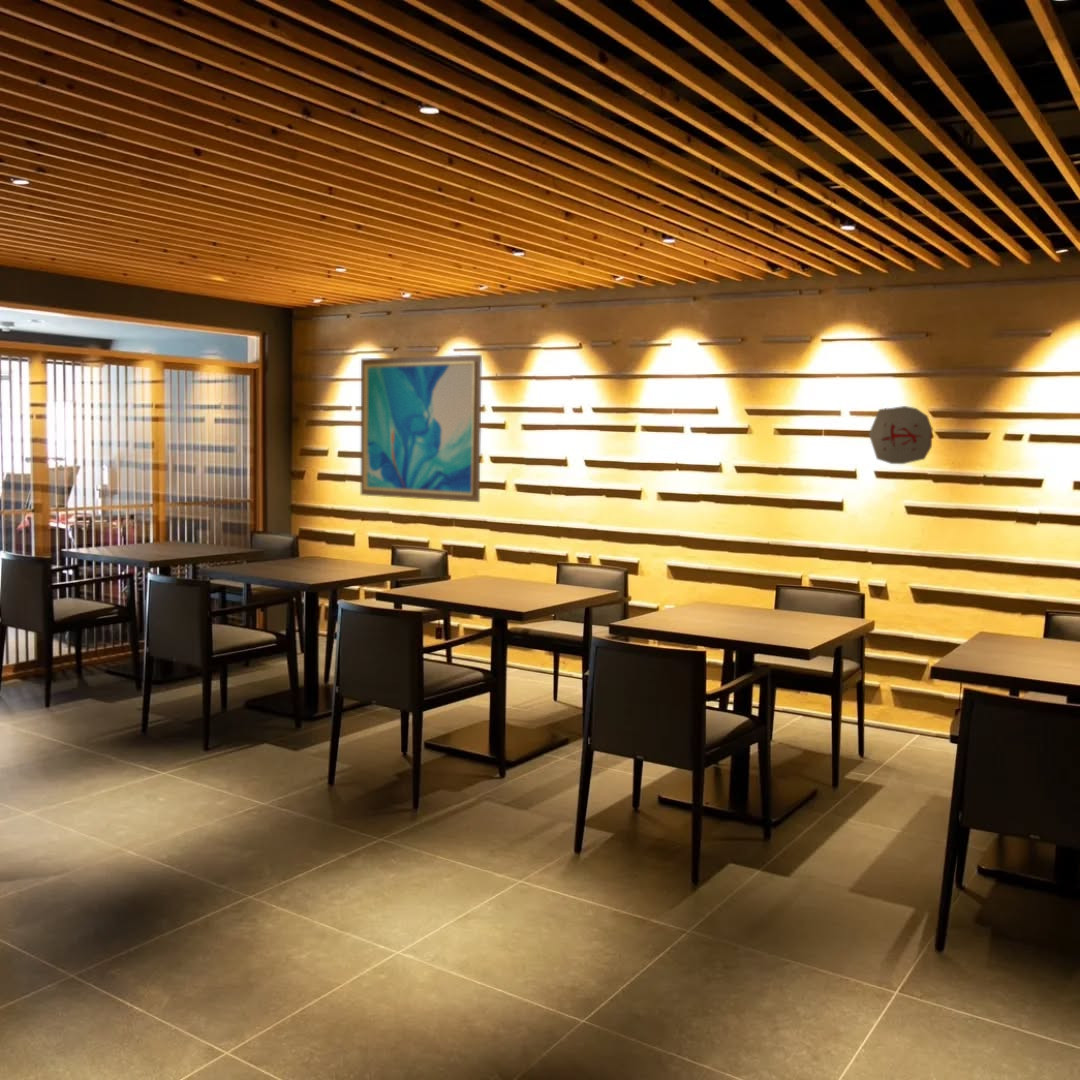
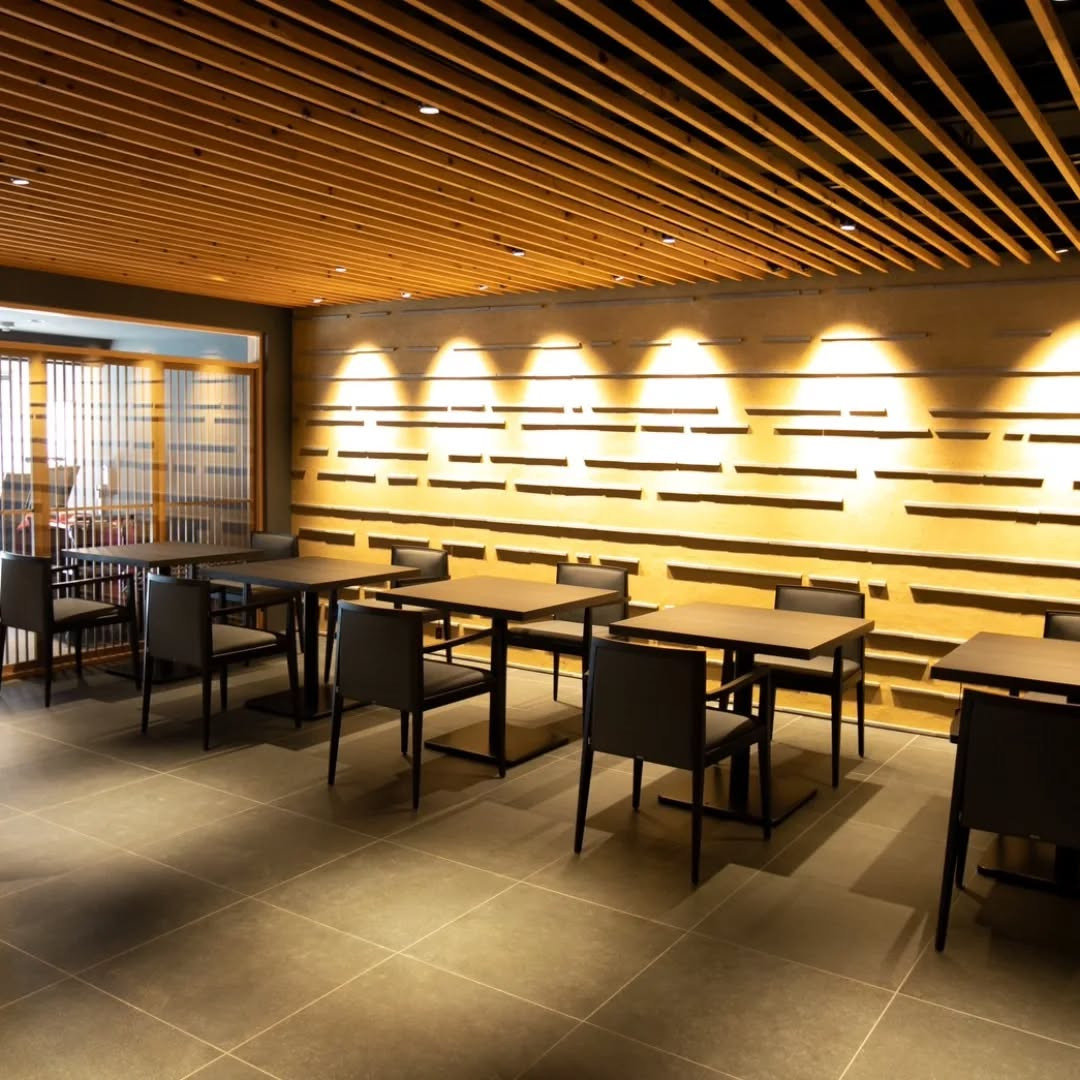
- wall art [360,354,483,503]
- decorative plate [868,405,934,465]
